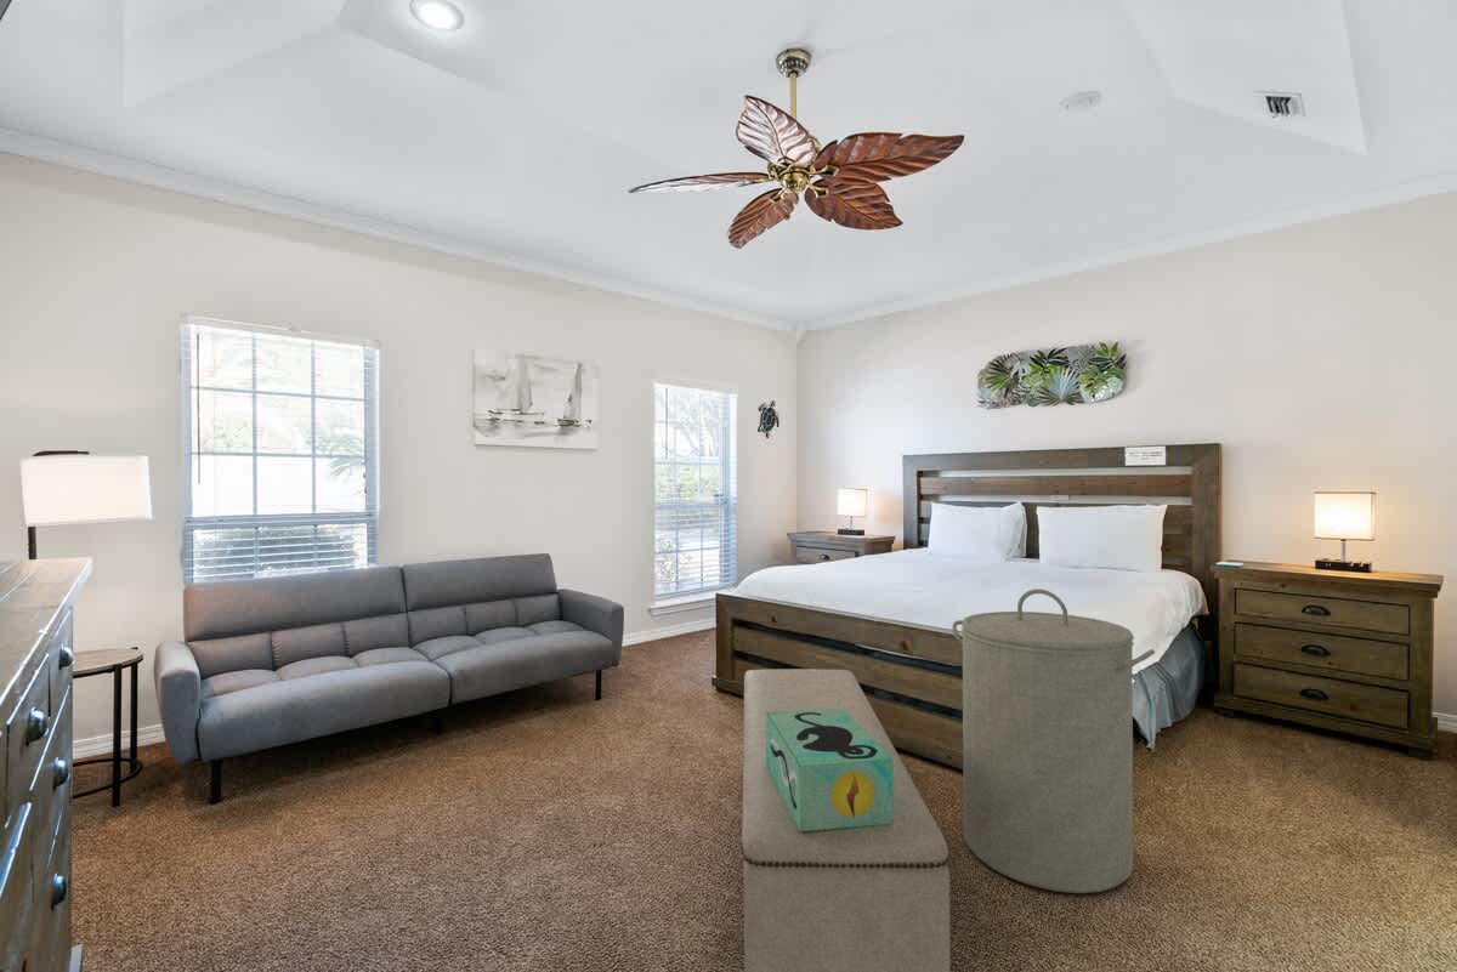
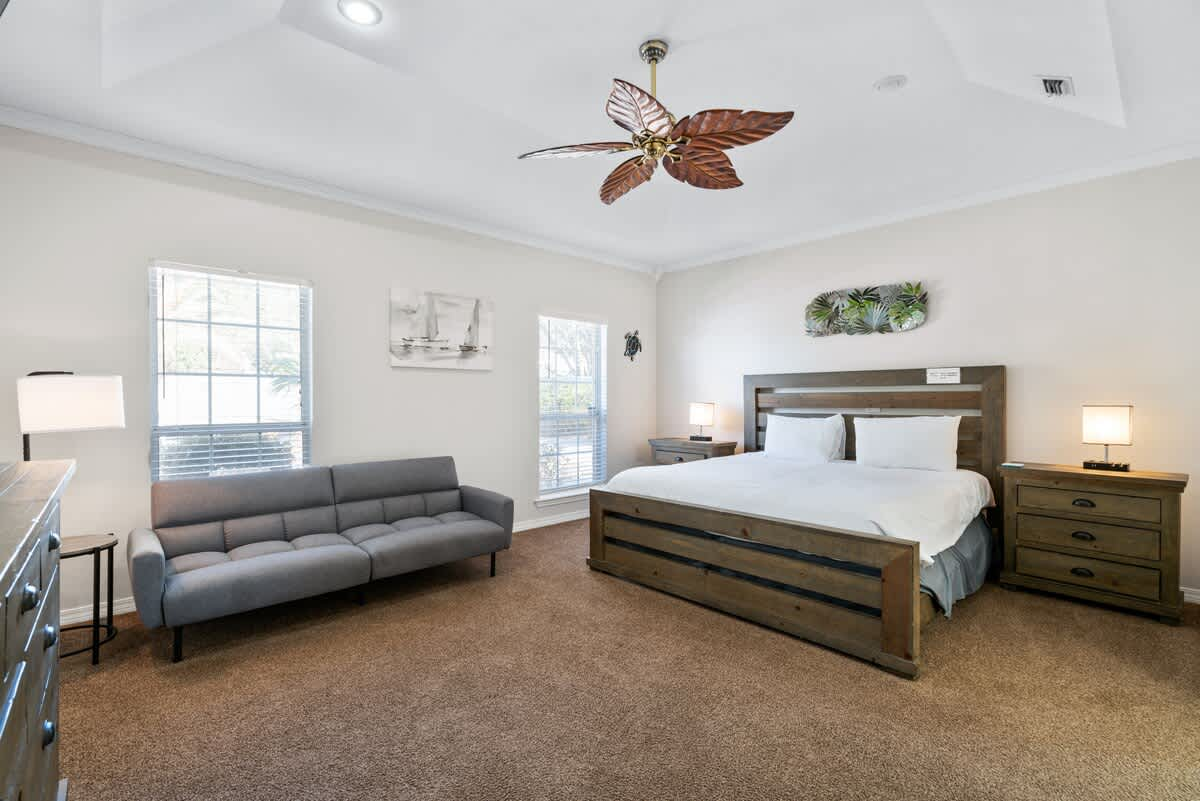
- bench [741,667,952,972]
- decorative box [766,709,894,831]
- laundry hamper [951,589,1156,894]
